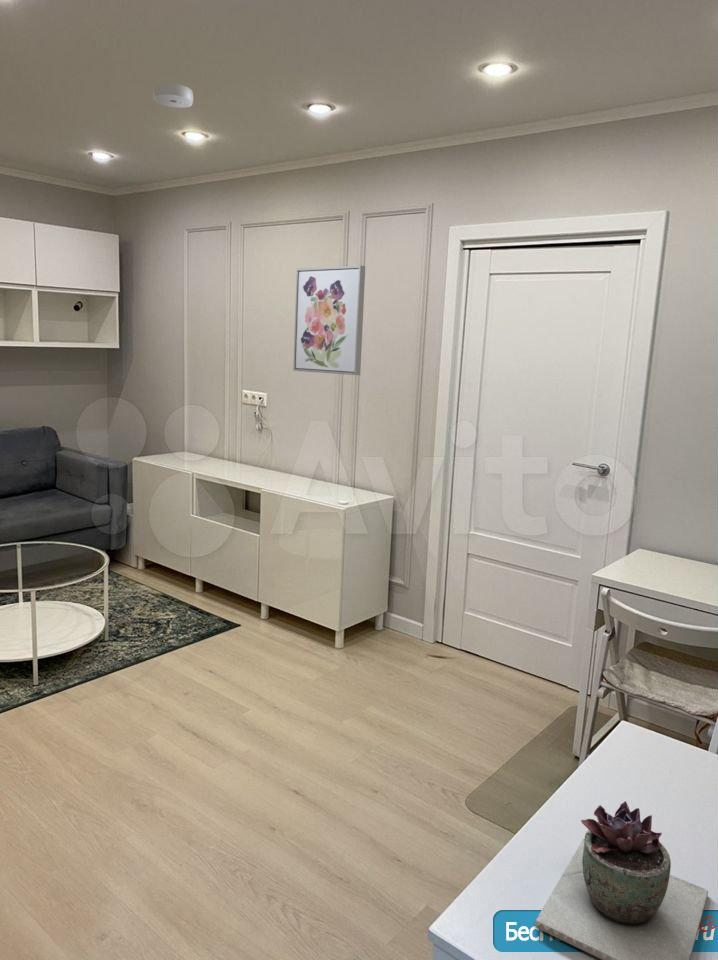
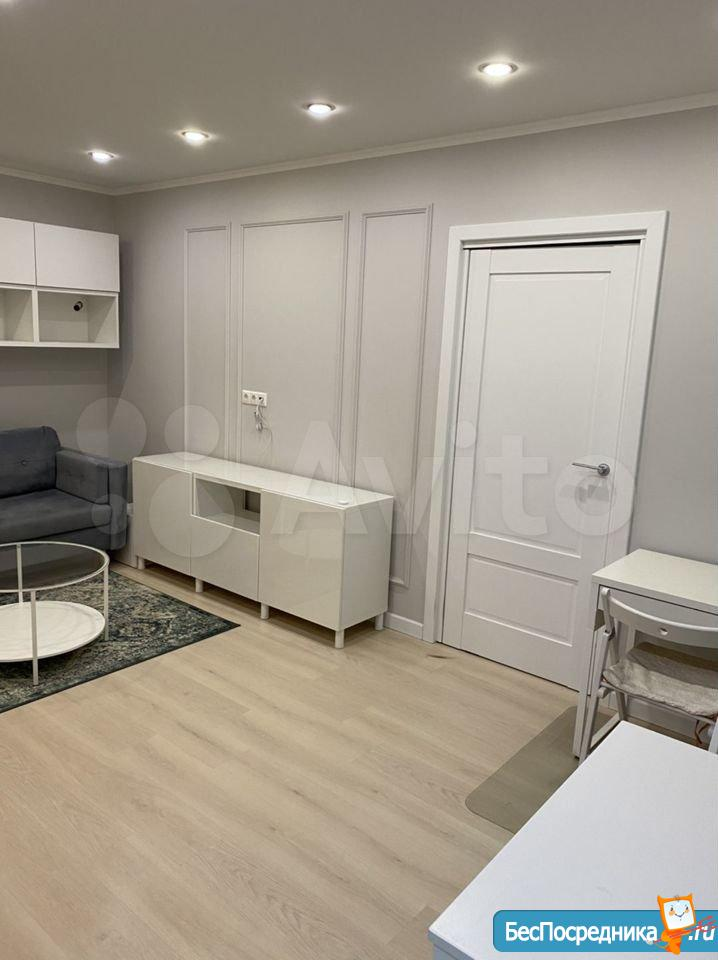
- wall art [292,264,366,376]
- smoke detector [152,82,194,109]
- succulent plant [534,800,709,960]
